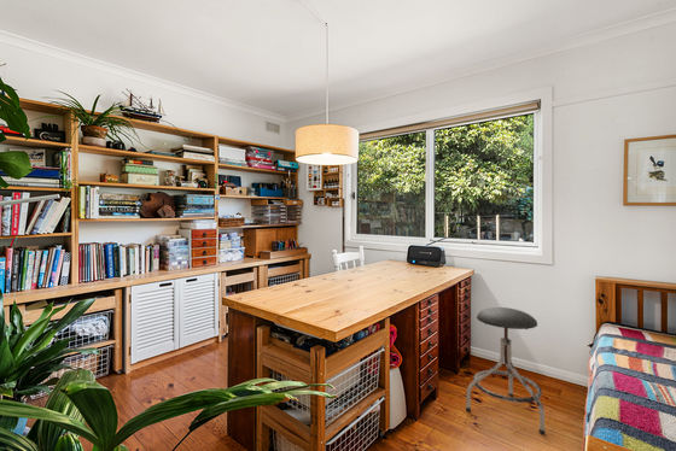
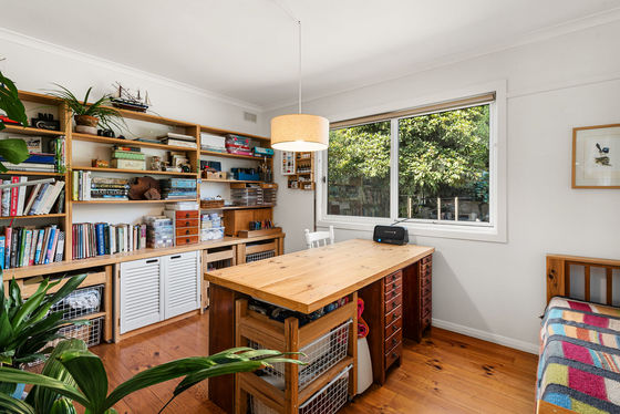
- stool [465,306,547,435]
